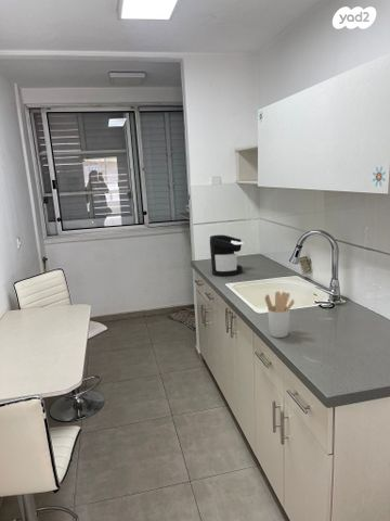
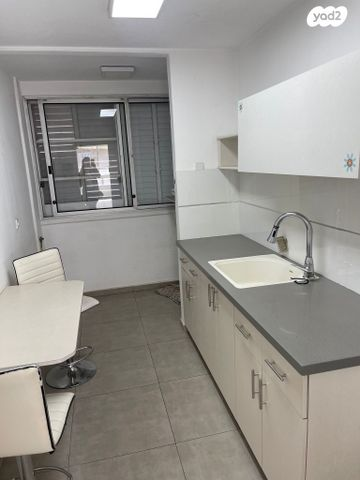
- coffee maker [209,234,244,277]
- utensil holder [264,290,296,339]
